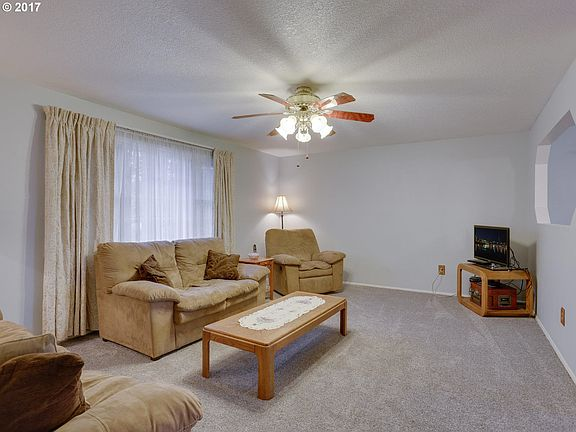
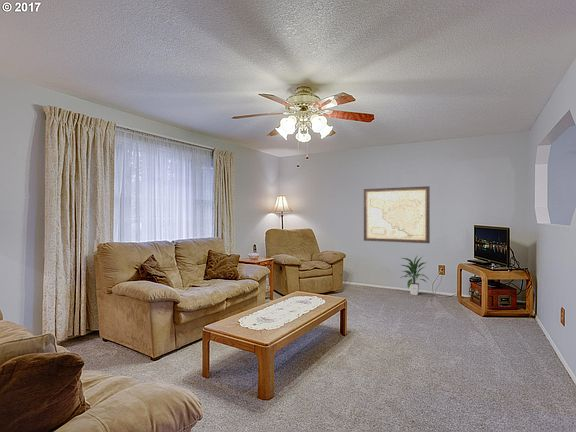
+ wall art [363,185,431,244]
+ indoor plant [399,254,429,296]
